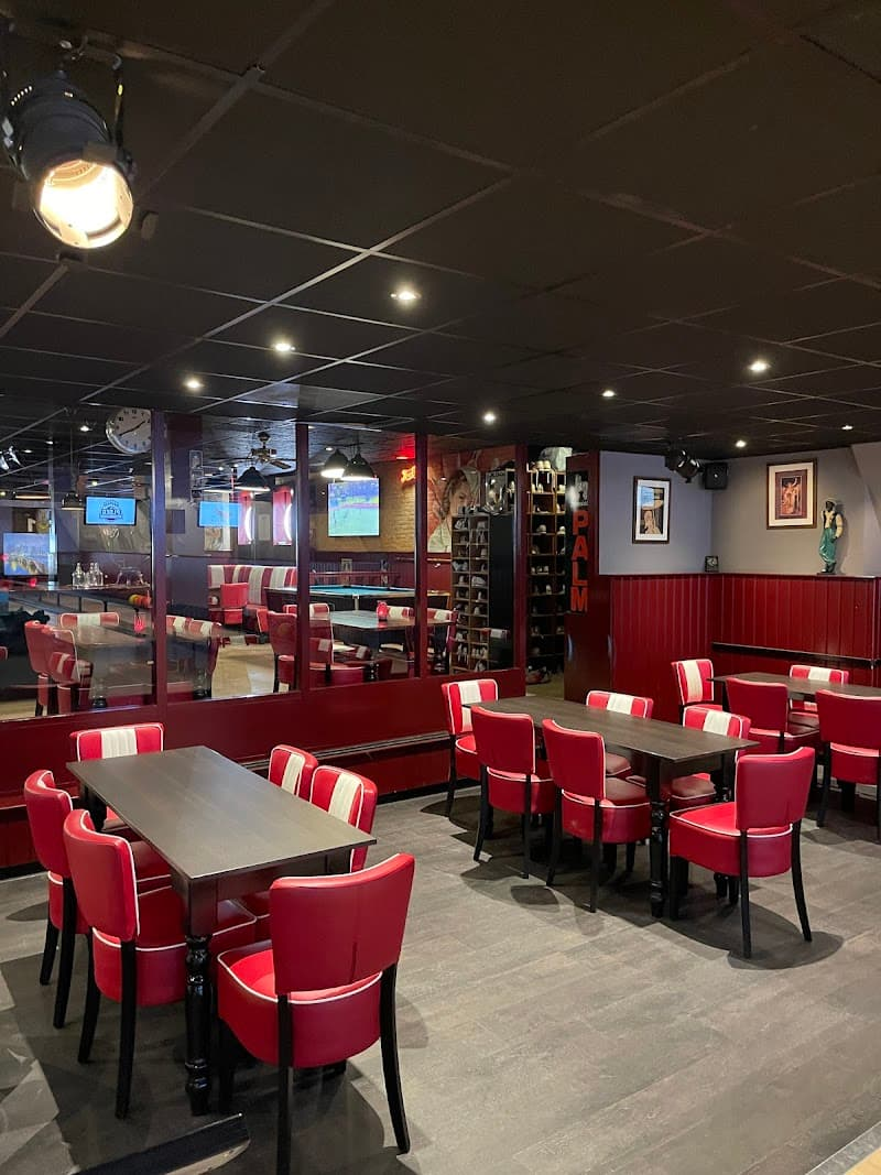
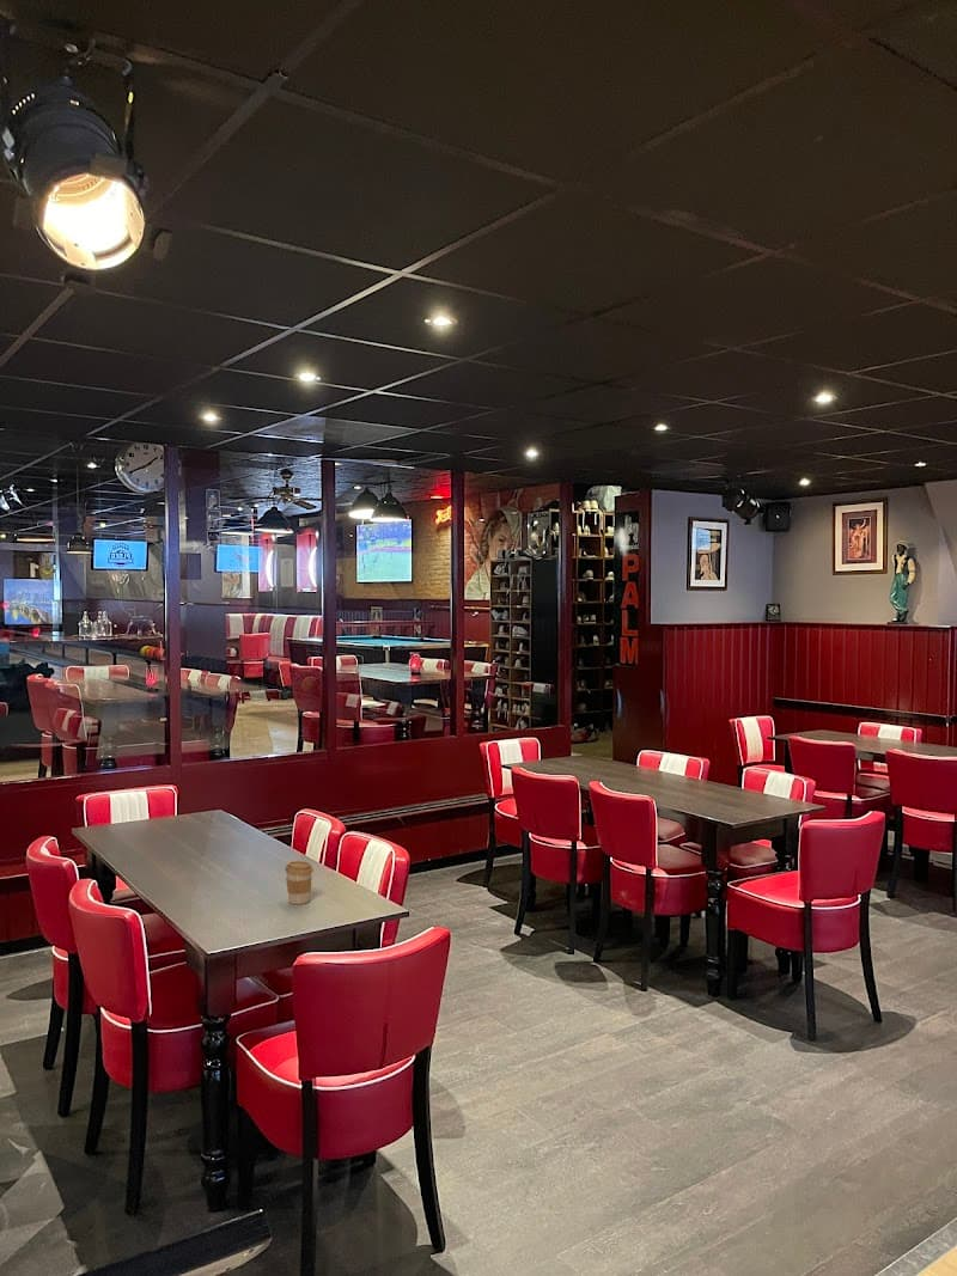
+ coffee cup [284,860,315,905]
